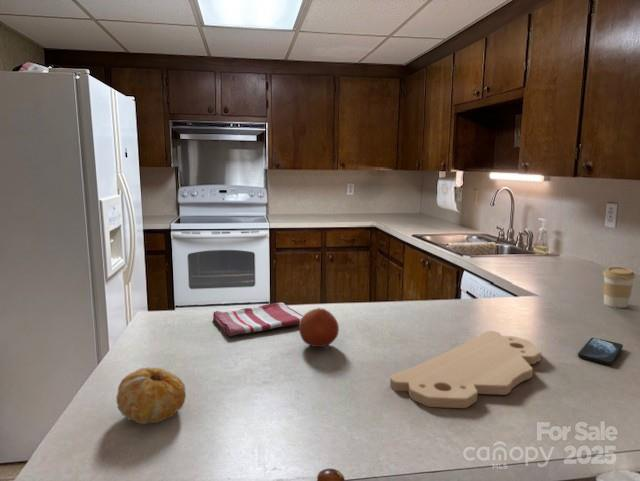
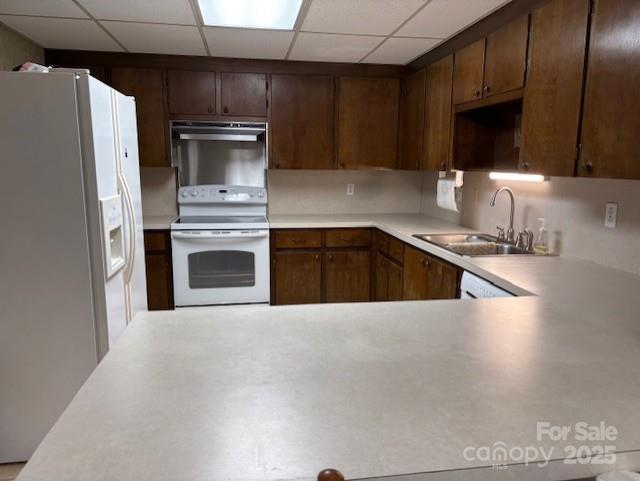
- fruit [298,307,340,348]
- fruit [115,366,187,425]
- dish towel [212,302,304,337]
- cutting board [389,330,542,409]
- coffee cup [602,266,636,309]
- smartphone [577,337,624,366]
